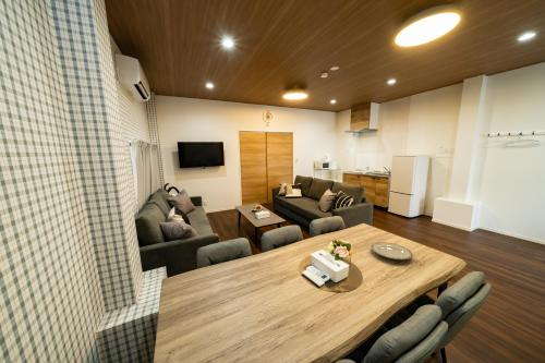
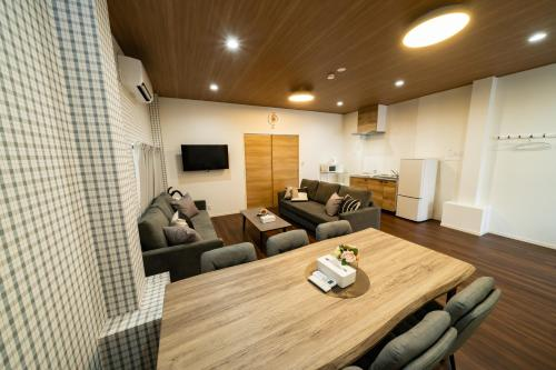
- plate [371,241,414,261]
